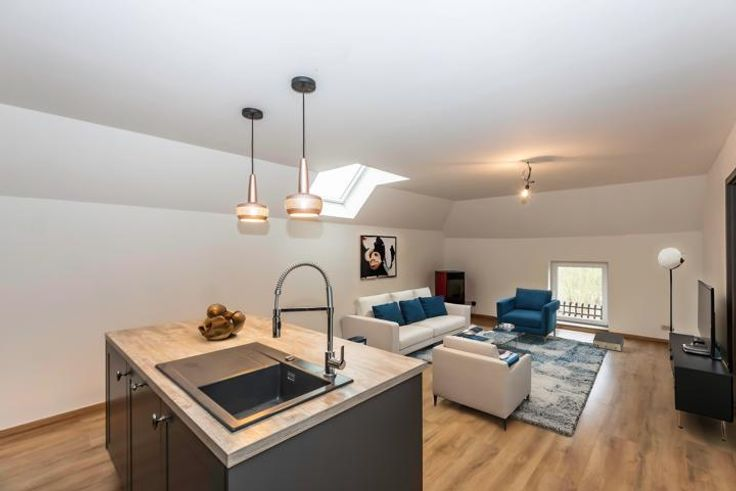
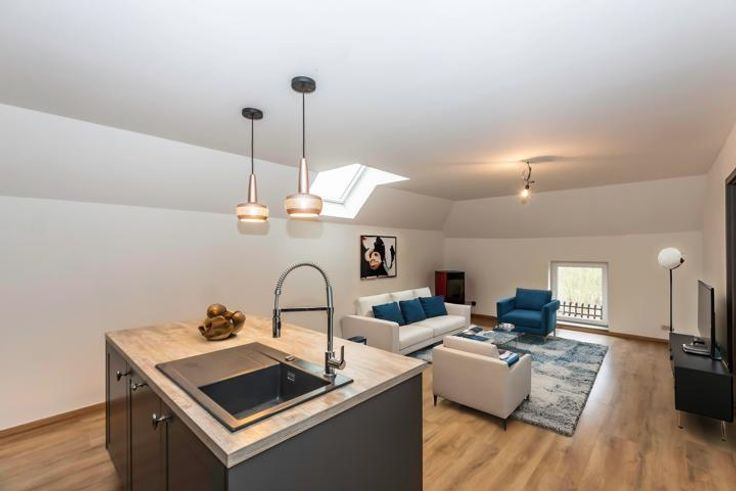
- speaker [592,331,625,352]
